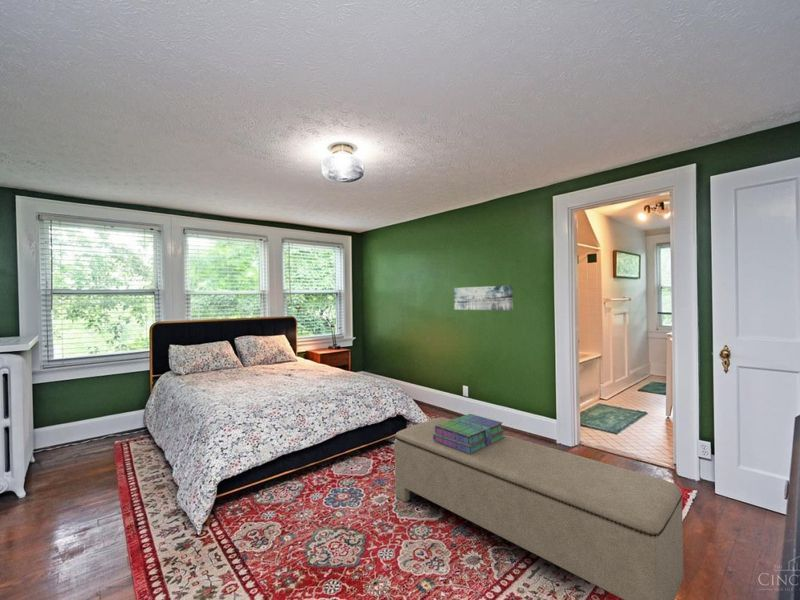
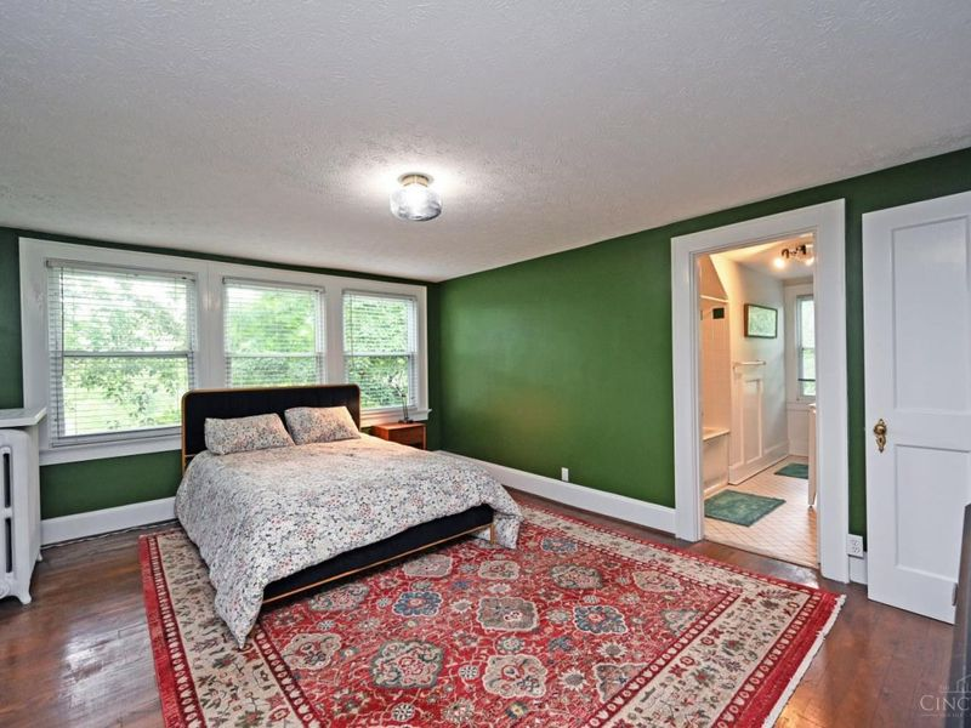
- bench [394,416,684,600]
- stack of books [433,413,506,454]
- wall art [453,284,514,311]
